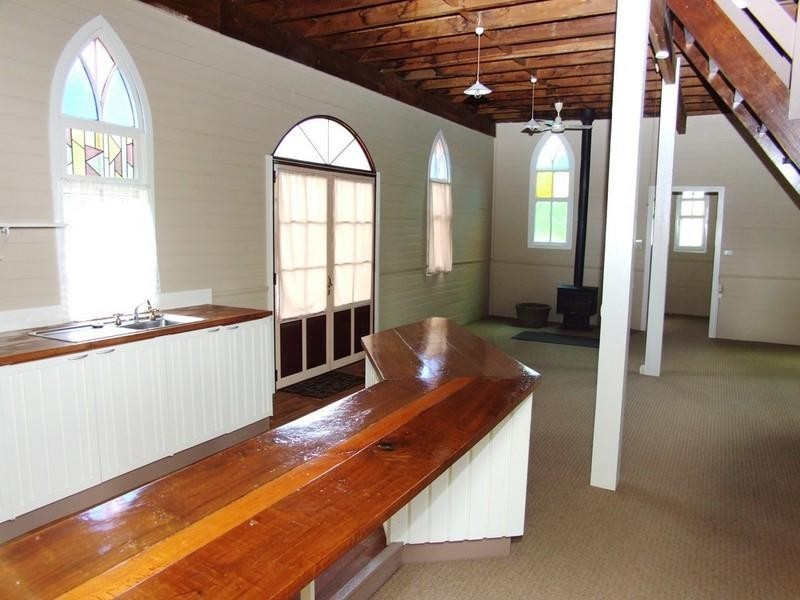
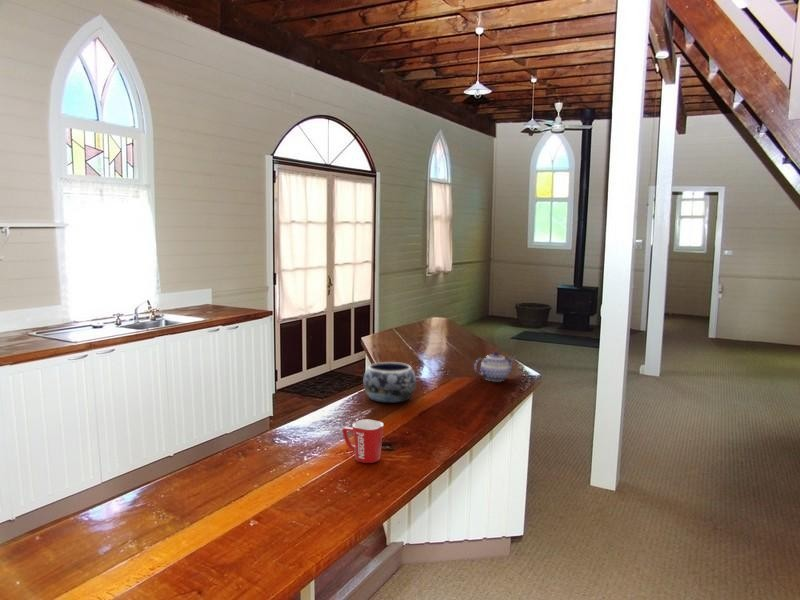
+ teapot [473,350,516,382]
+ decorative bowl [362,361,417,404]
+ mug [341,419,384,464]
